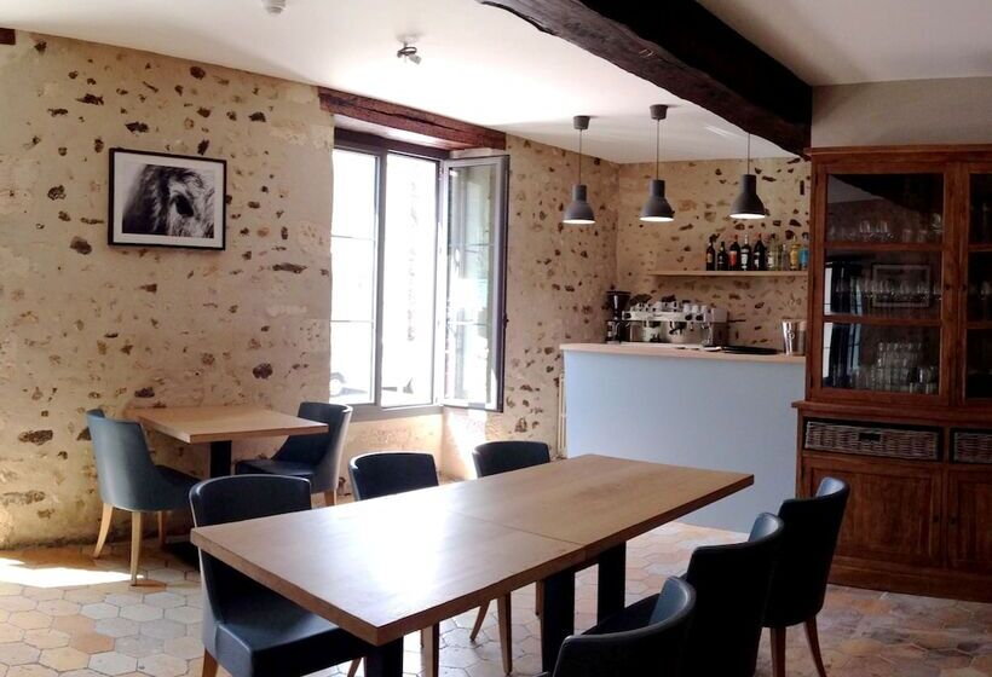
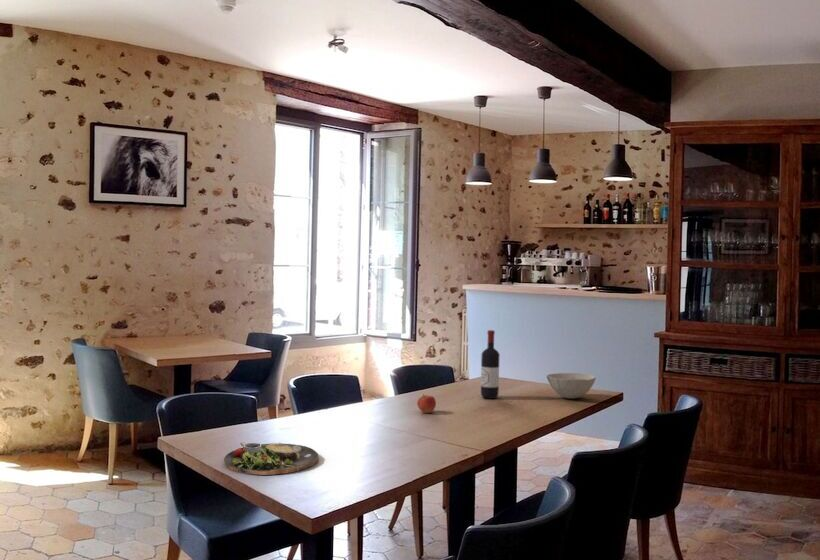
+ bowl [546,372,597,400]
+ wine bottle [480,329,501,400]
+ dinner plate [223,440,320,476]
+ apple [416,393,437,414]
